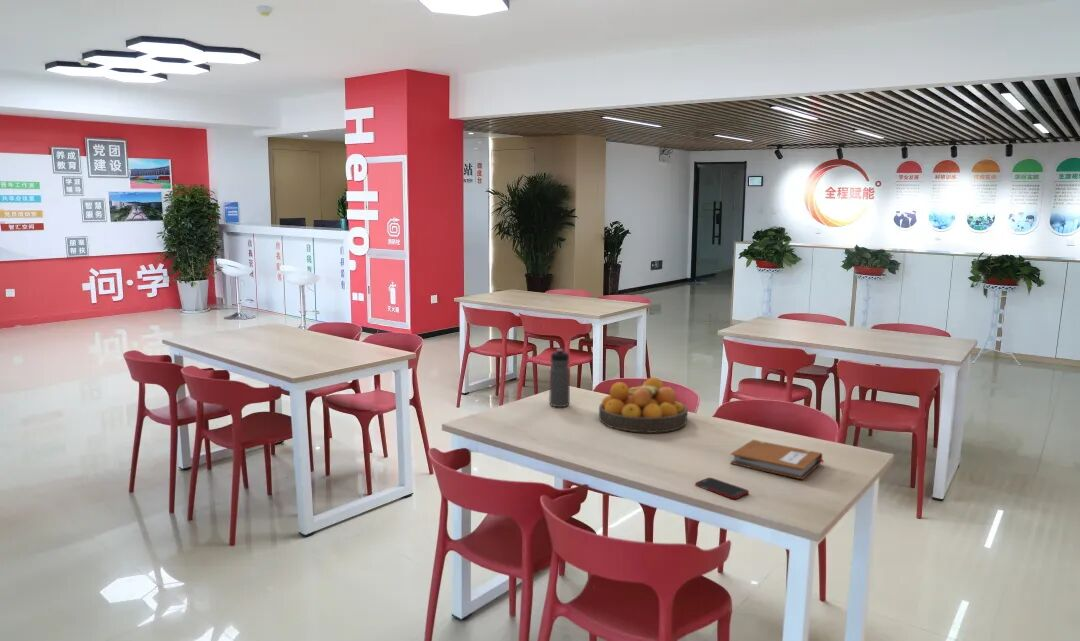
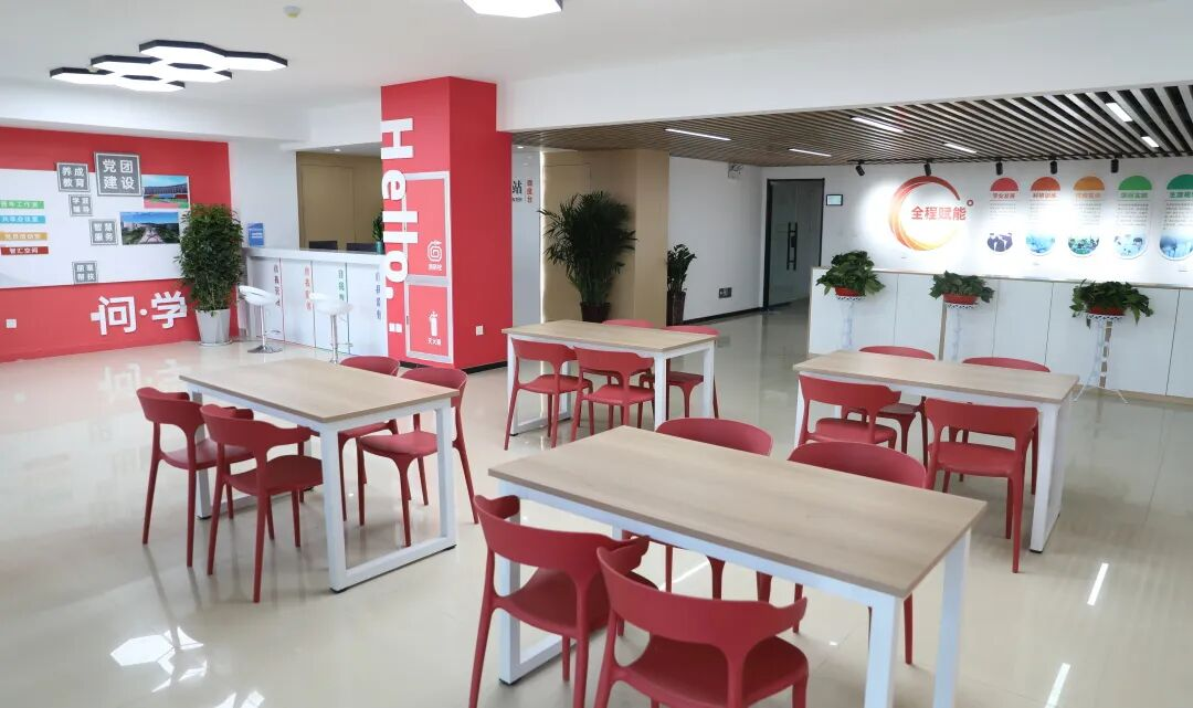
- water bottle [548,348,571,408]
- fruit bowl [598,377,689,434]
- notebook [729,439,825,480]
- cell phone [694,477,750,500]
